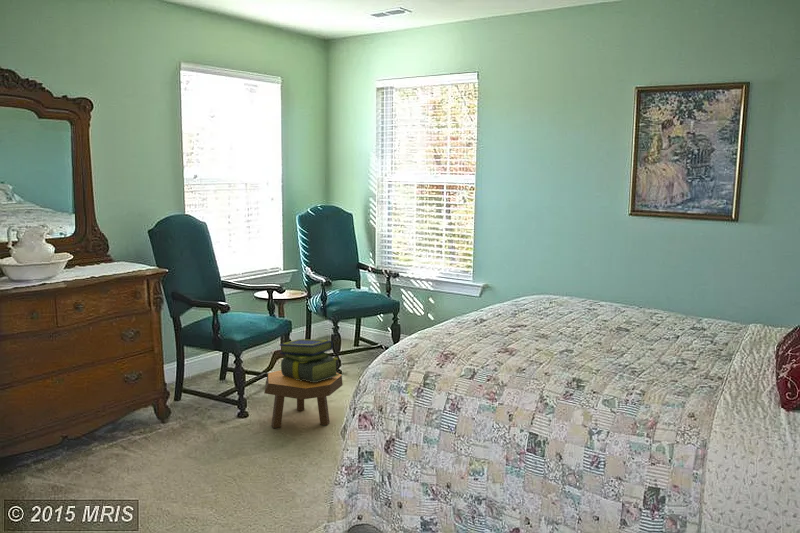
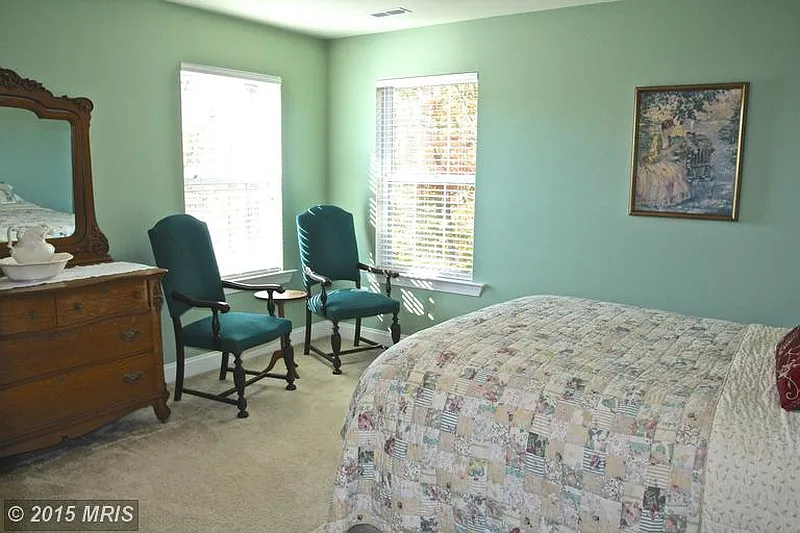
- footstool [263,369,344,429]
- stack of books [278,338,339,382]
